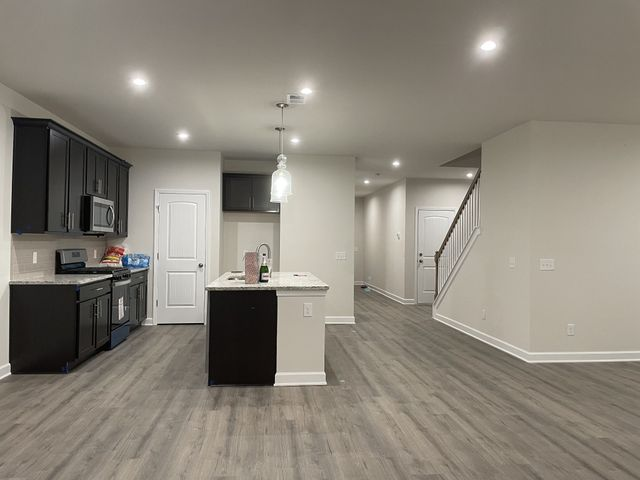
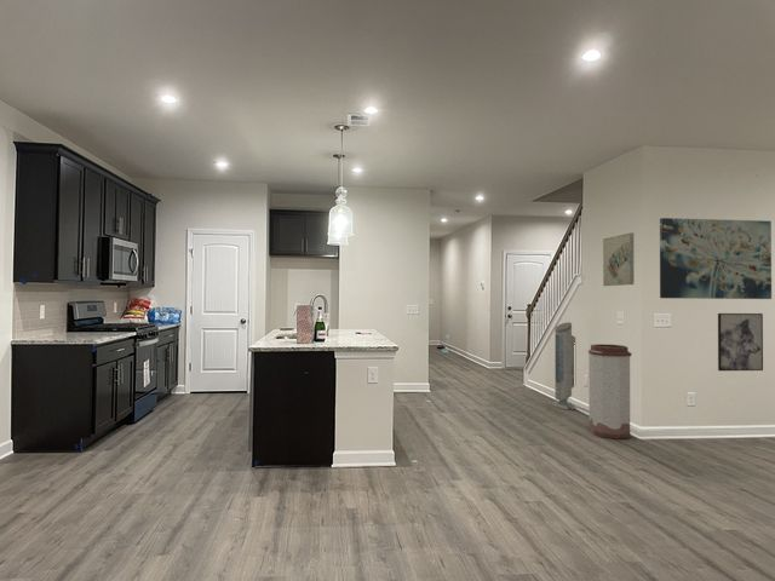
+ wall art [717,312,764,372]
+ air purifier [550,321,576,410]
+ wall art [602,231,635,287]
+ wall art [659,217,773,300]
+ trash can [587,343,632,441]
